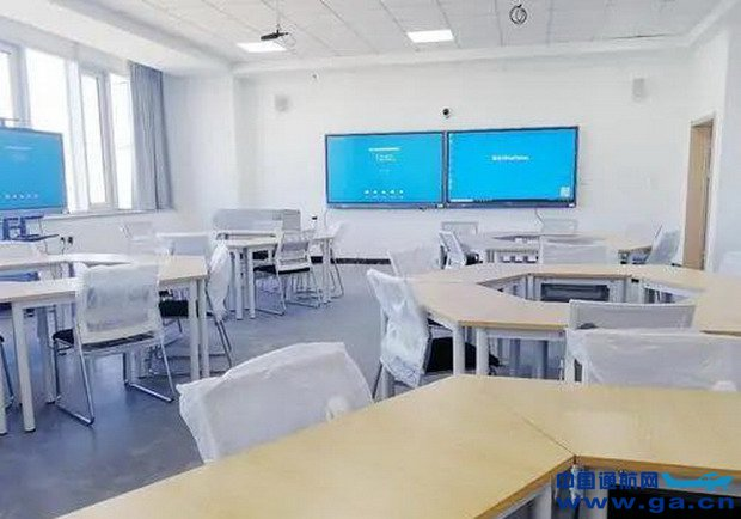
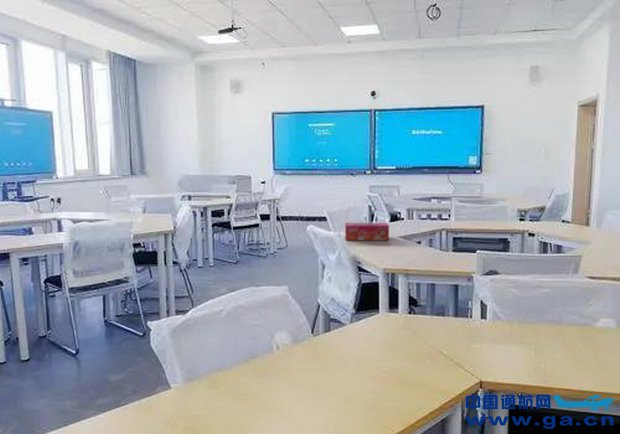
+ tissue box [344,222,390,241]
